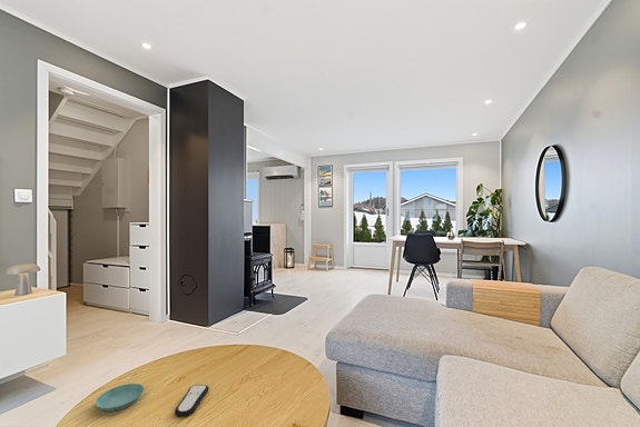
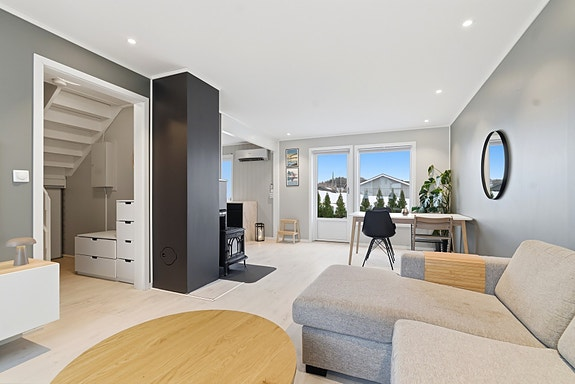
- remote control [174,384,209,418]
- saucer [95,383,145,413]
